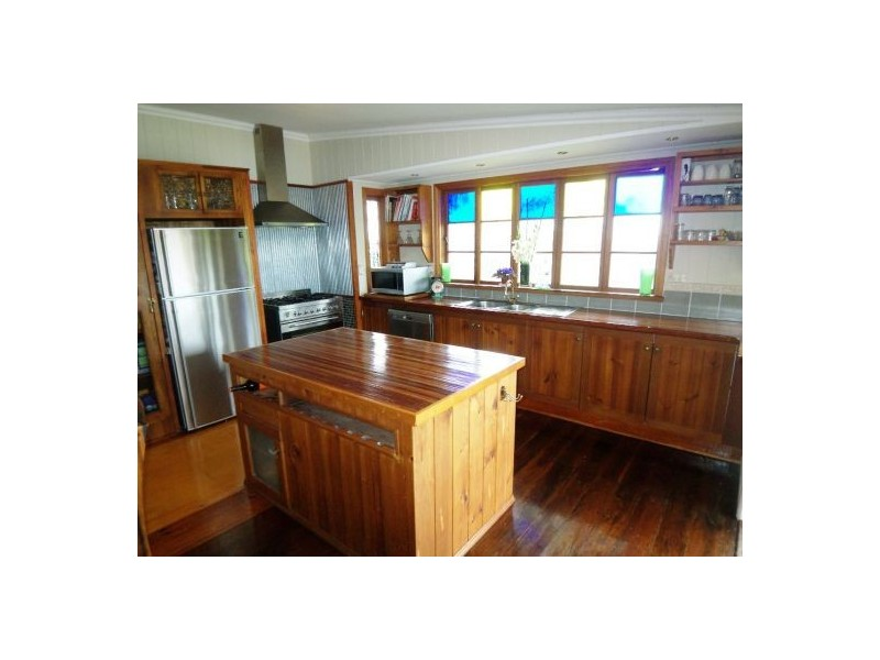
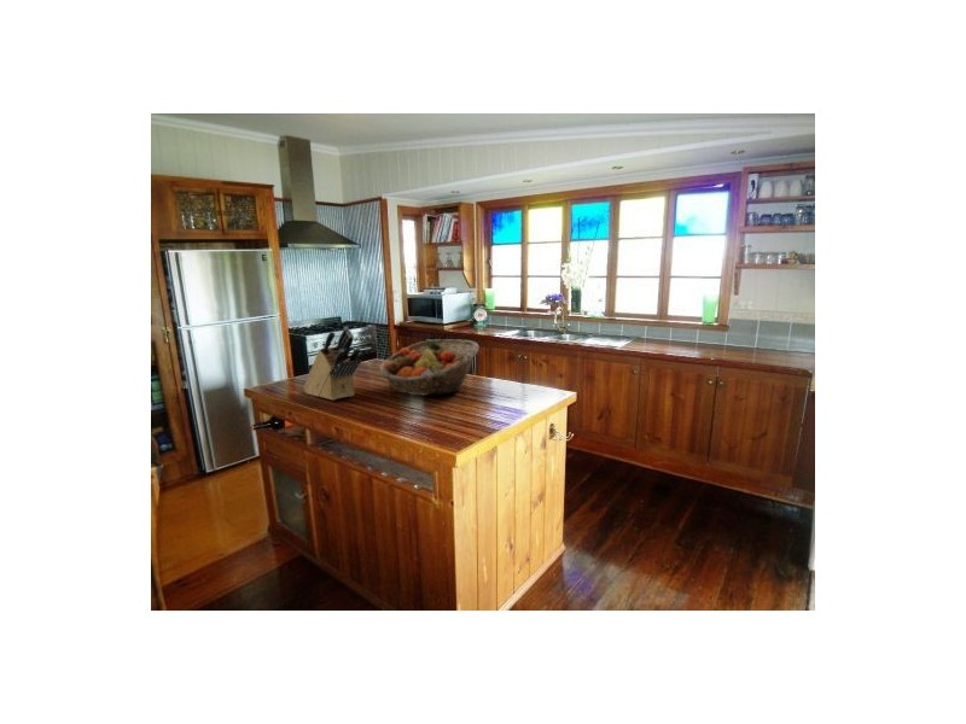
+ fruit basket [378,338,479,397]
+ knife block [302,326,362,402]
